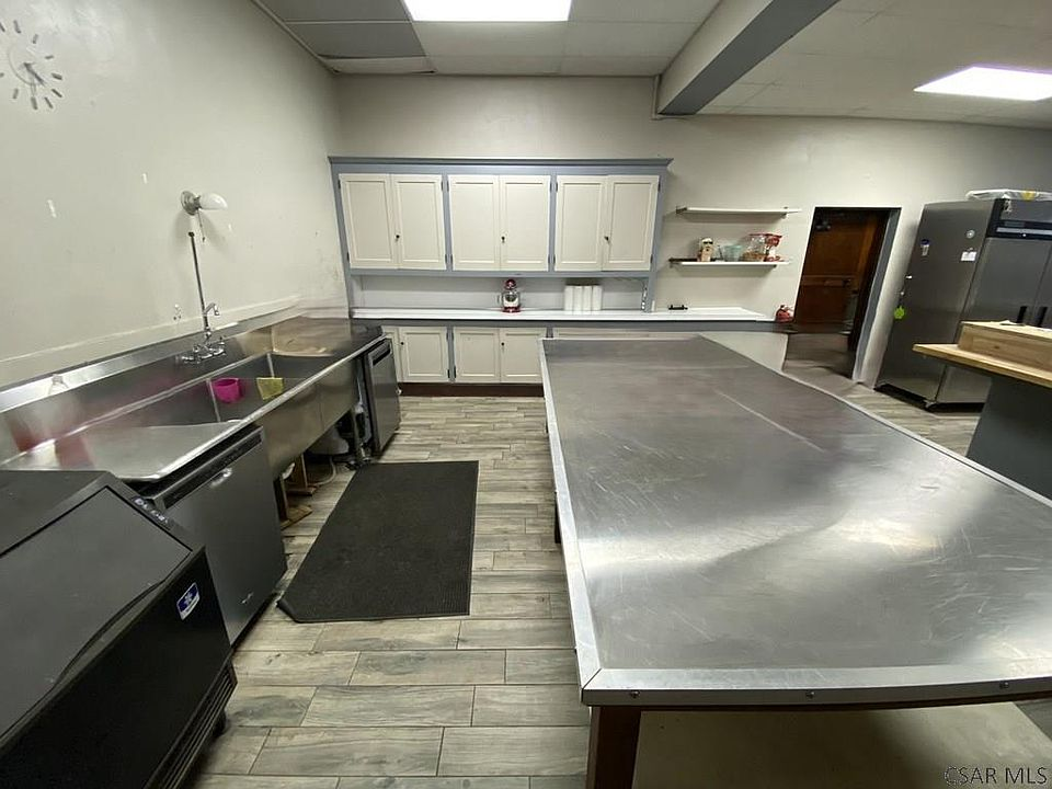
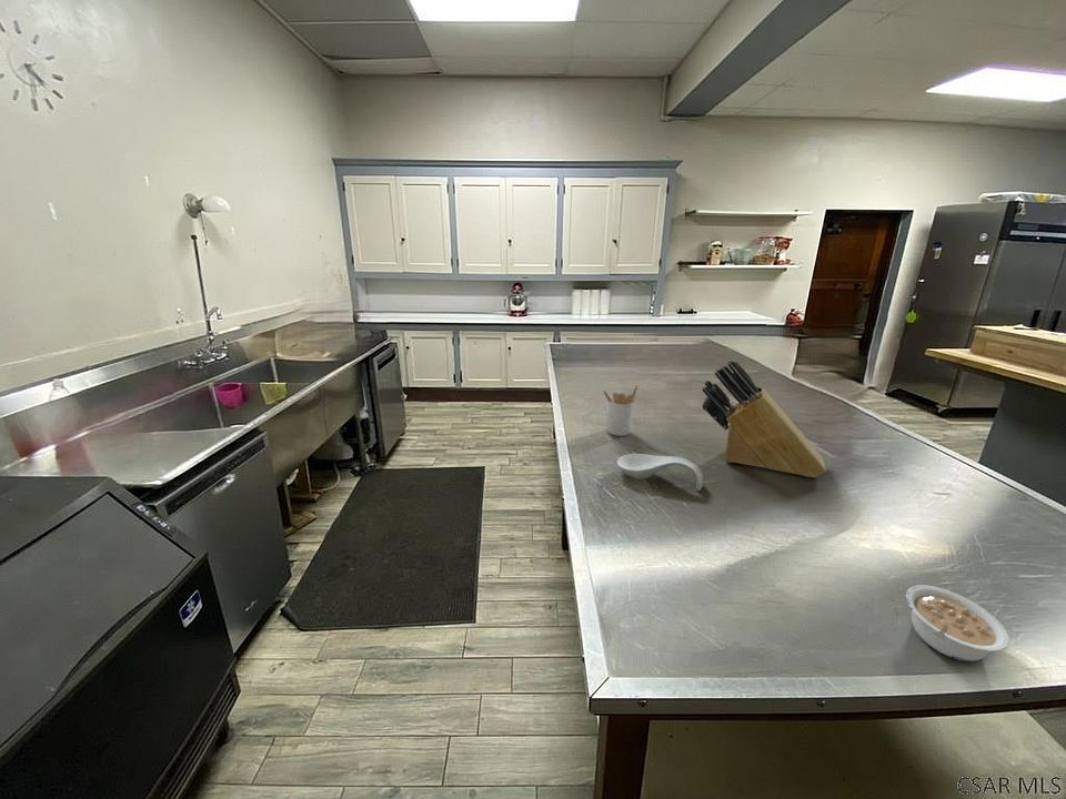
+ knife block [701,360,827,478]
+ utensil holder [602,384,640,437]
+ legume [904,584,1010,663]
+ spoon rest [616,453,704,492]
